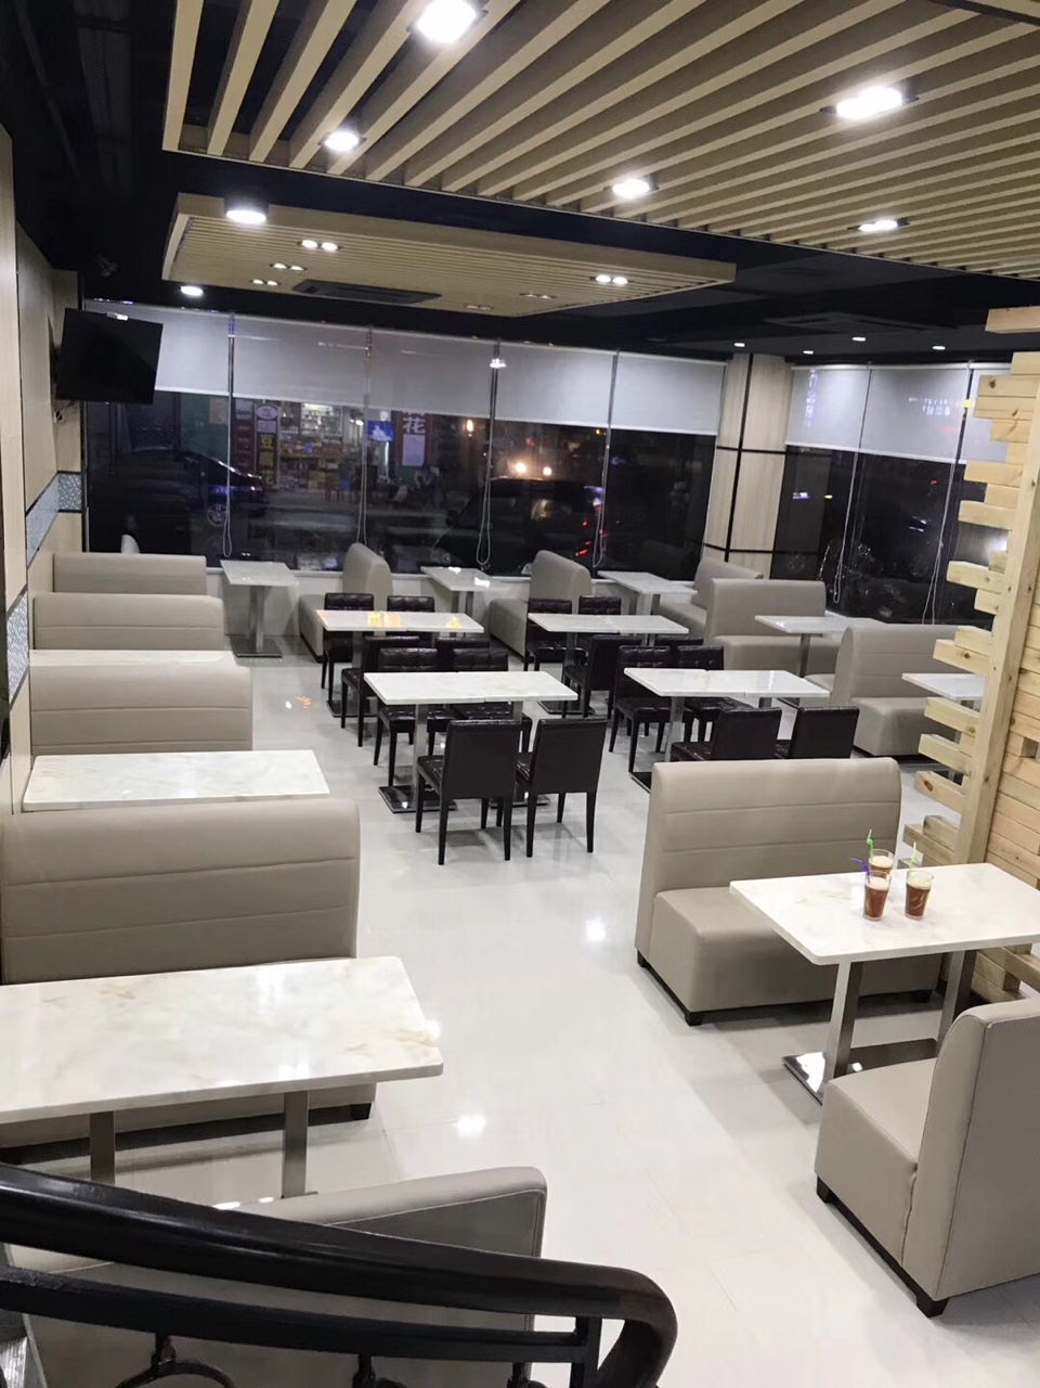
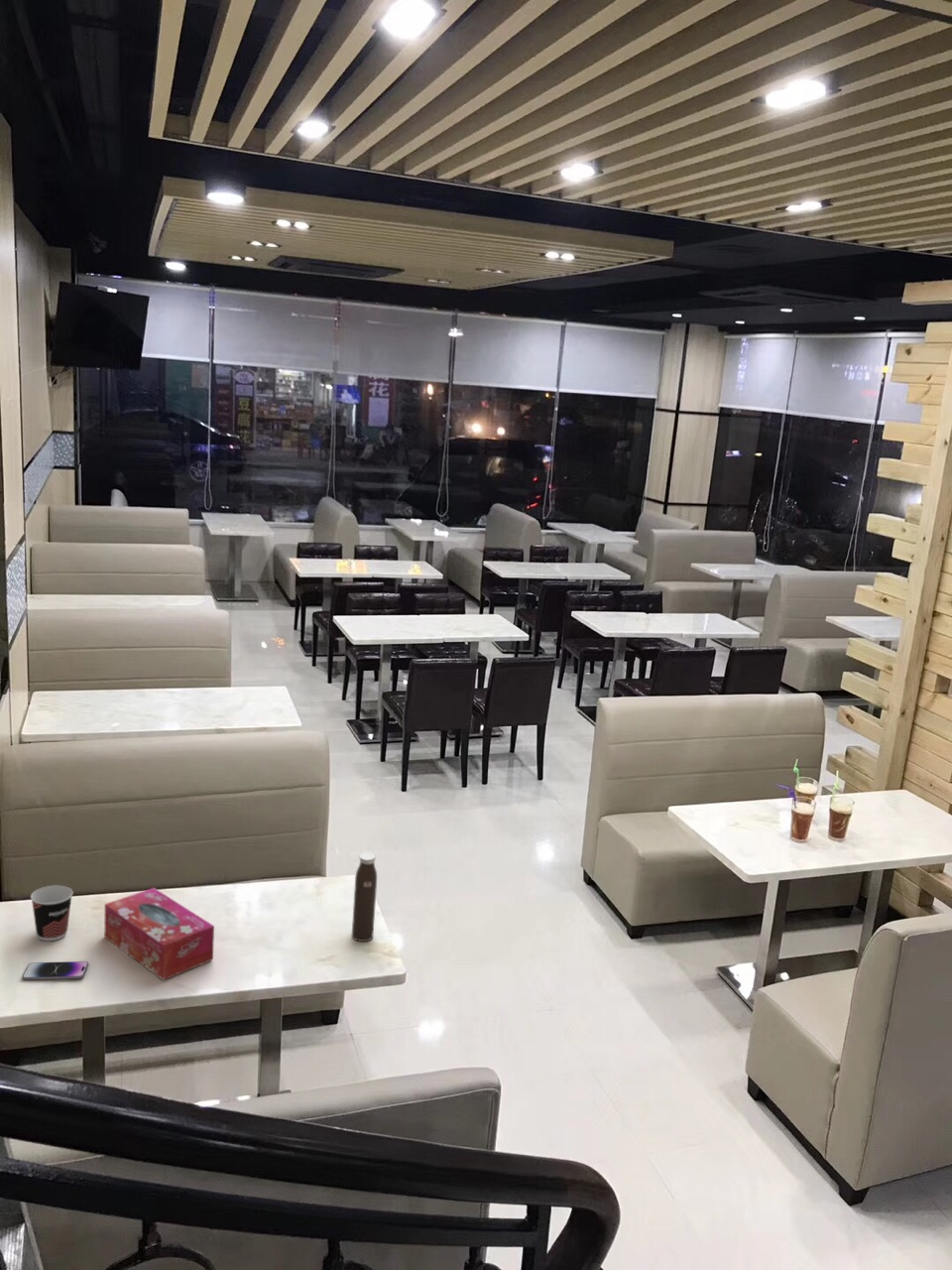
+ tissue box [103,887,215,981]
+ cup [30,884,73,942]
+ water bottle [351,851,378,943]
+ smartphone [22,960,89,980]
